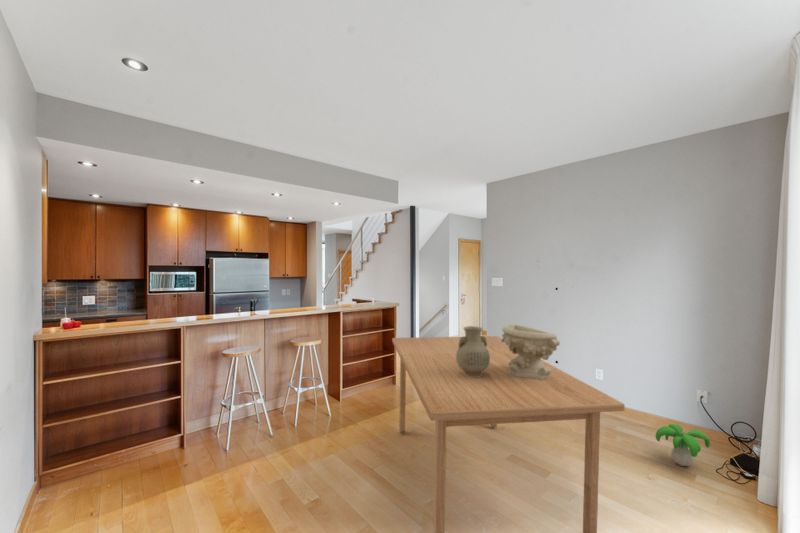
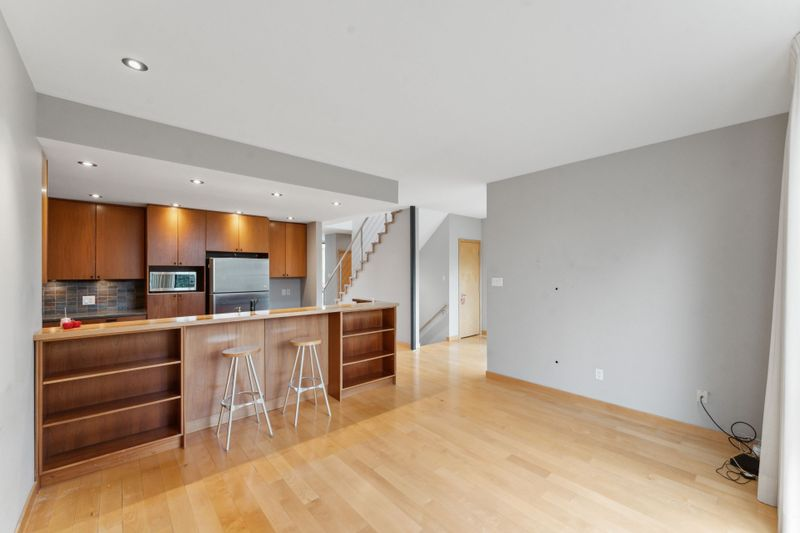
- vase [456,325,490,377]
- decorative bowl [501,323,561,379]
- table [391,335,626,533]
- potted plant [655,423,711,467]
